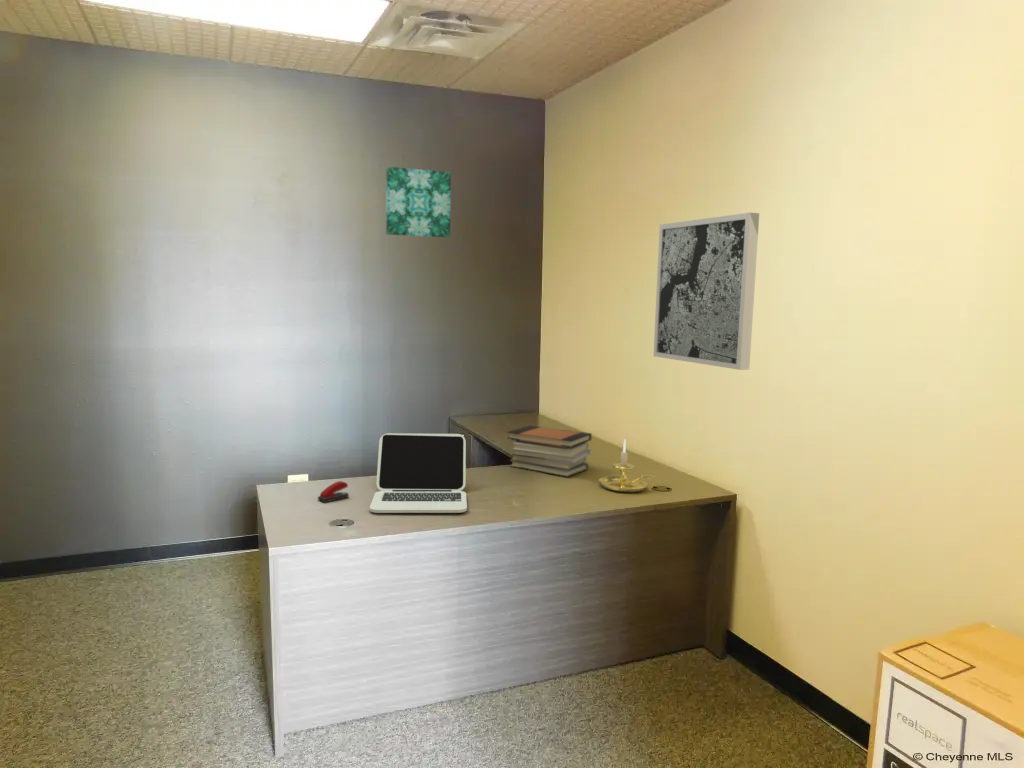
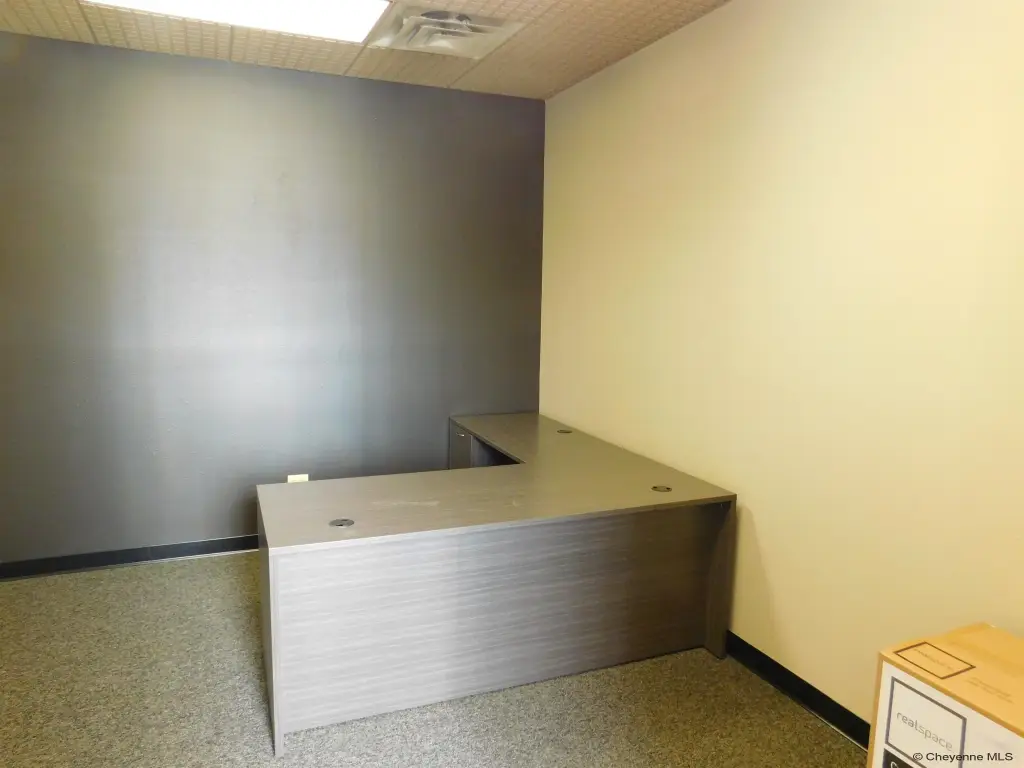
- book stack [507,424,593,478]
- wall art [652,212,760,371]
- wall art [385,166,452,239]
- laptop [369,432,468,514]
- stapler [317,480,349,503]
- candle holder [598,438,656,493]
